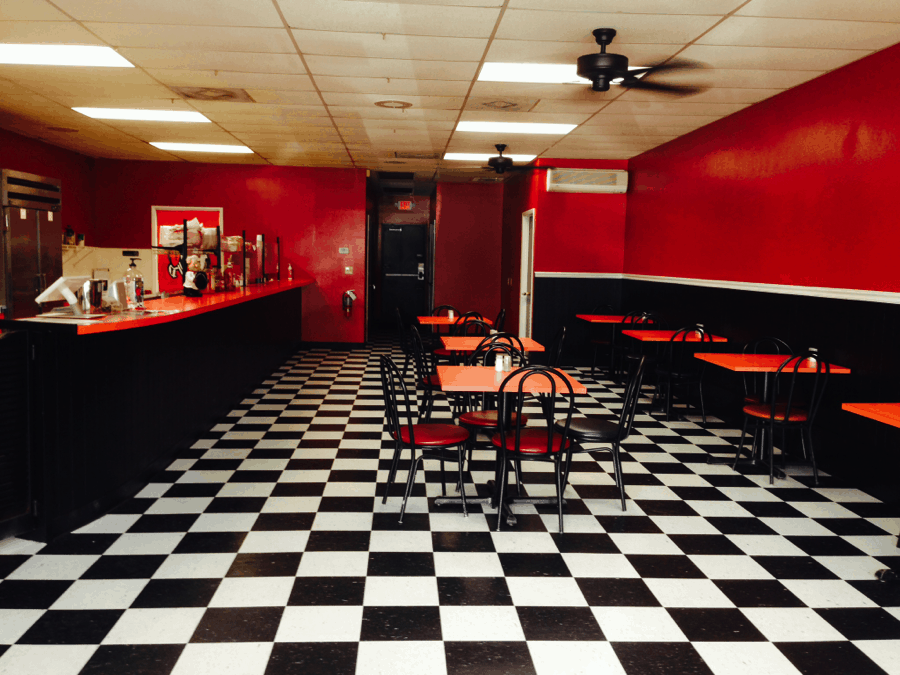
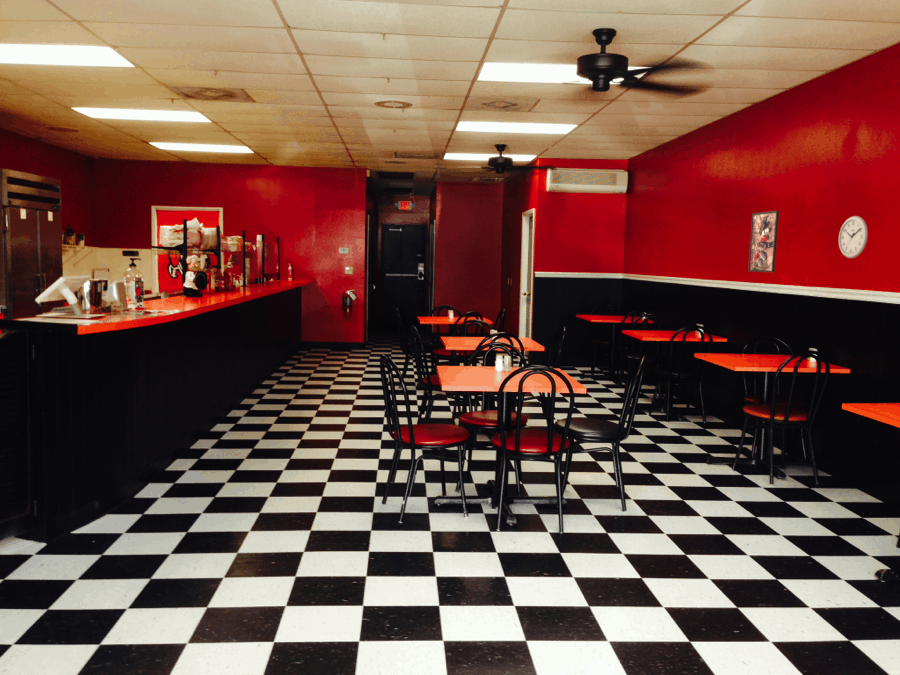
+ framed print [747,210,780,273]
+ wall clock [838,215,869,259]
